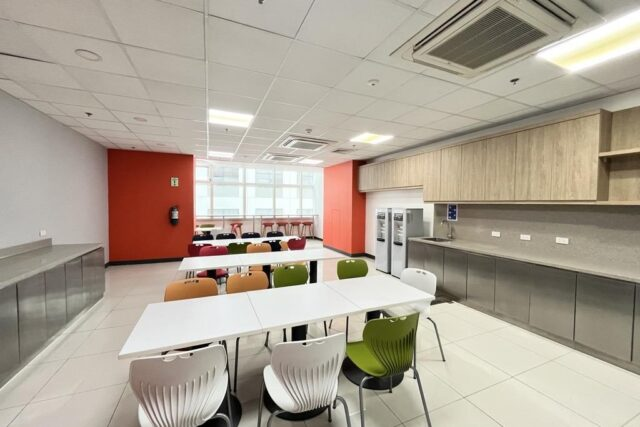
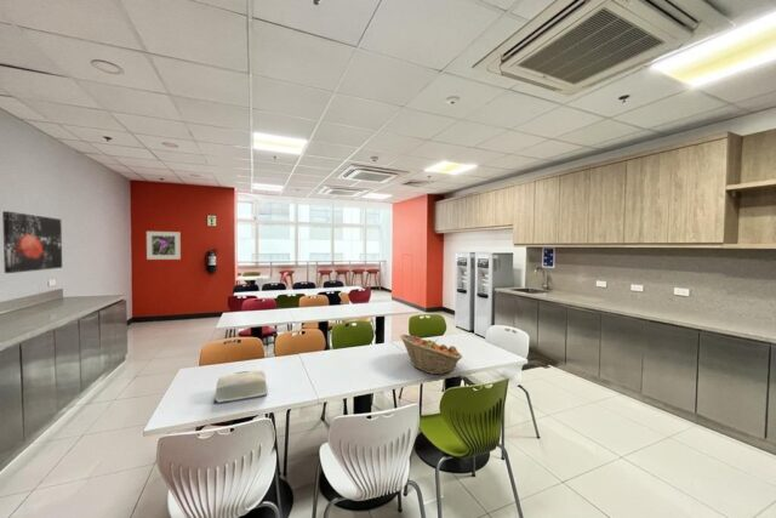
+ wall art [1,210,63,274]
+ fruit basket [399,334,464,376]
+ tissue box [213,369,268,405]
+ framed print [146,230,182,261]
